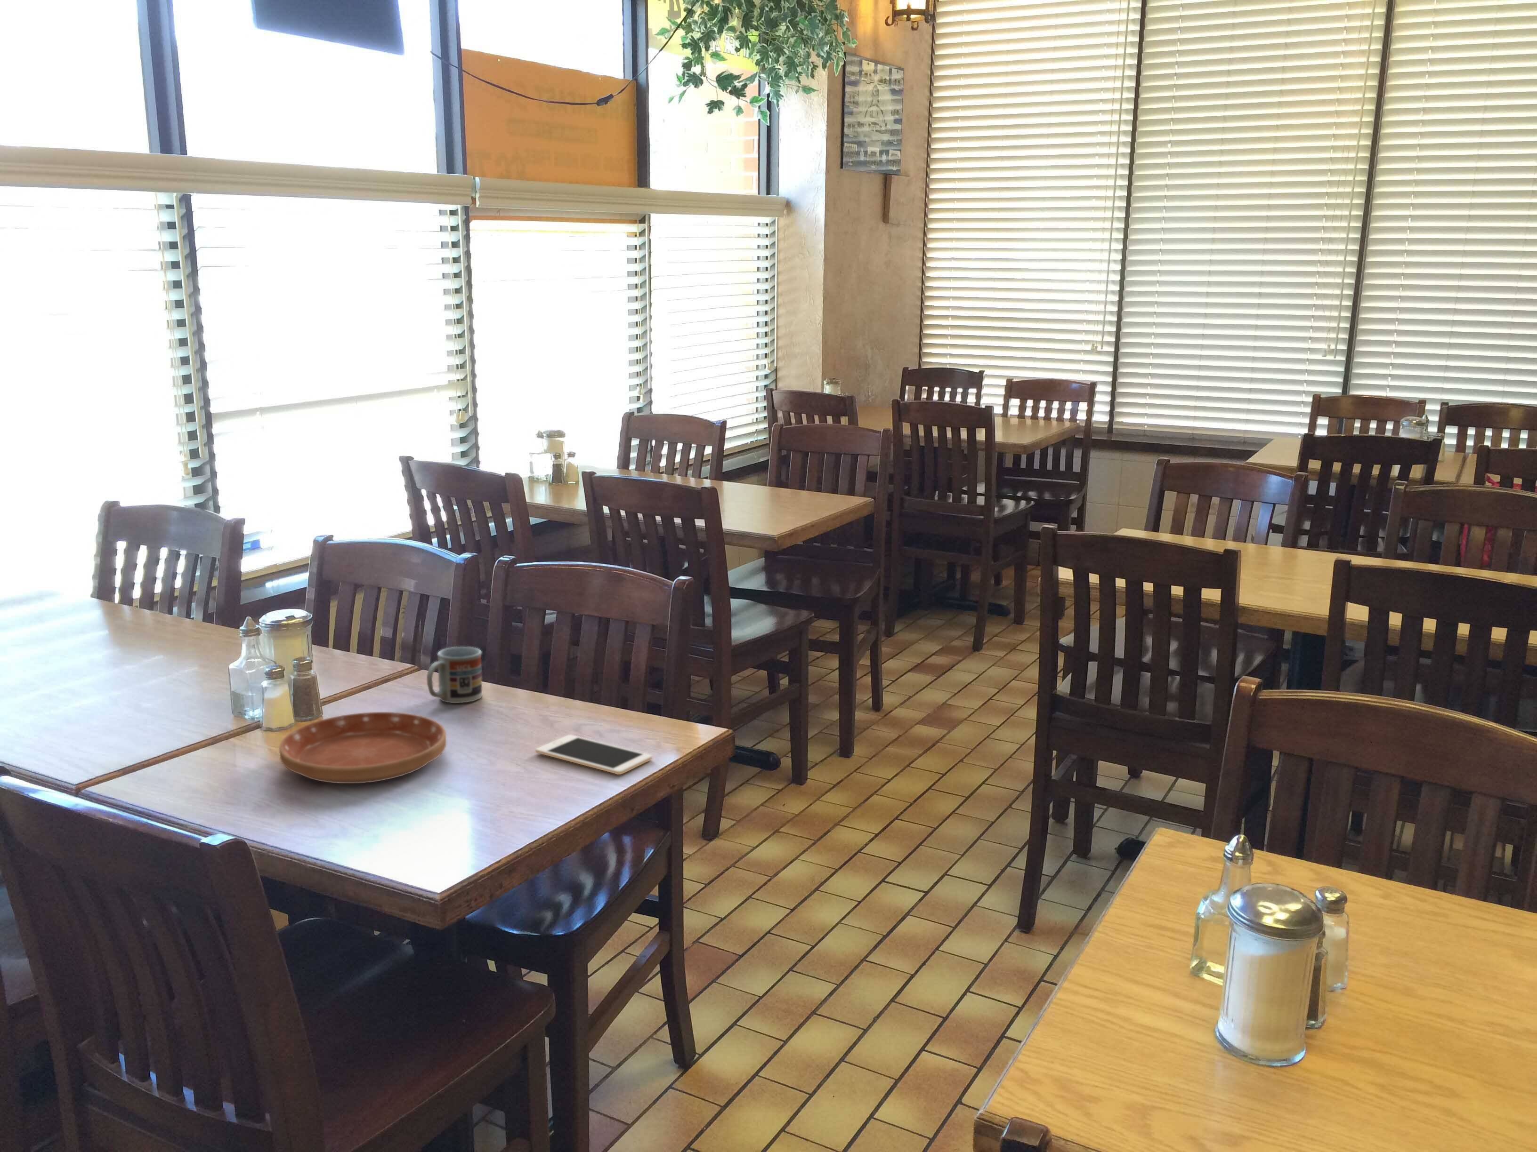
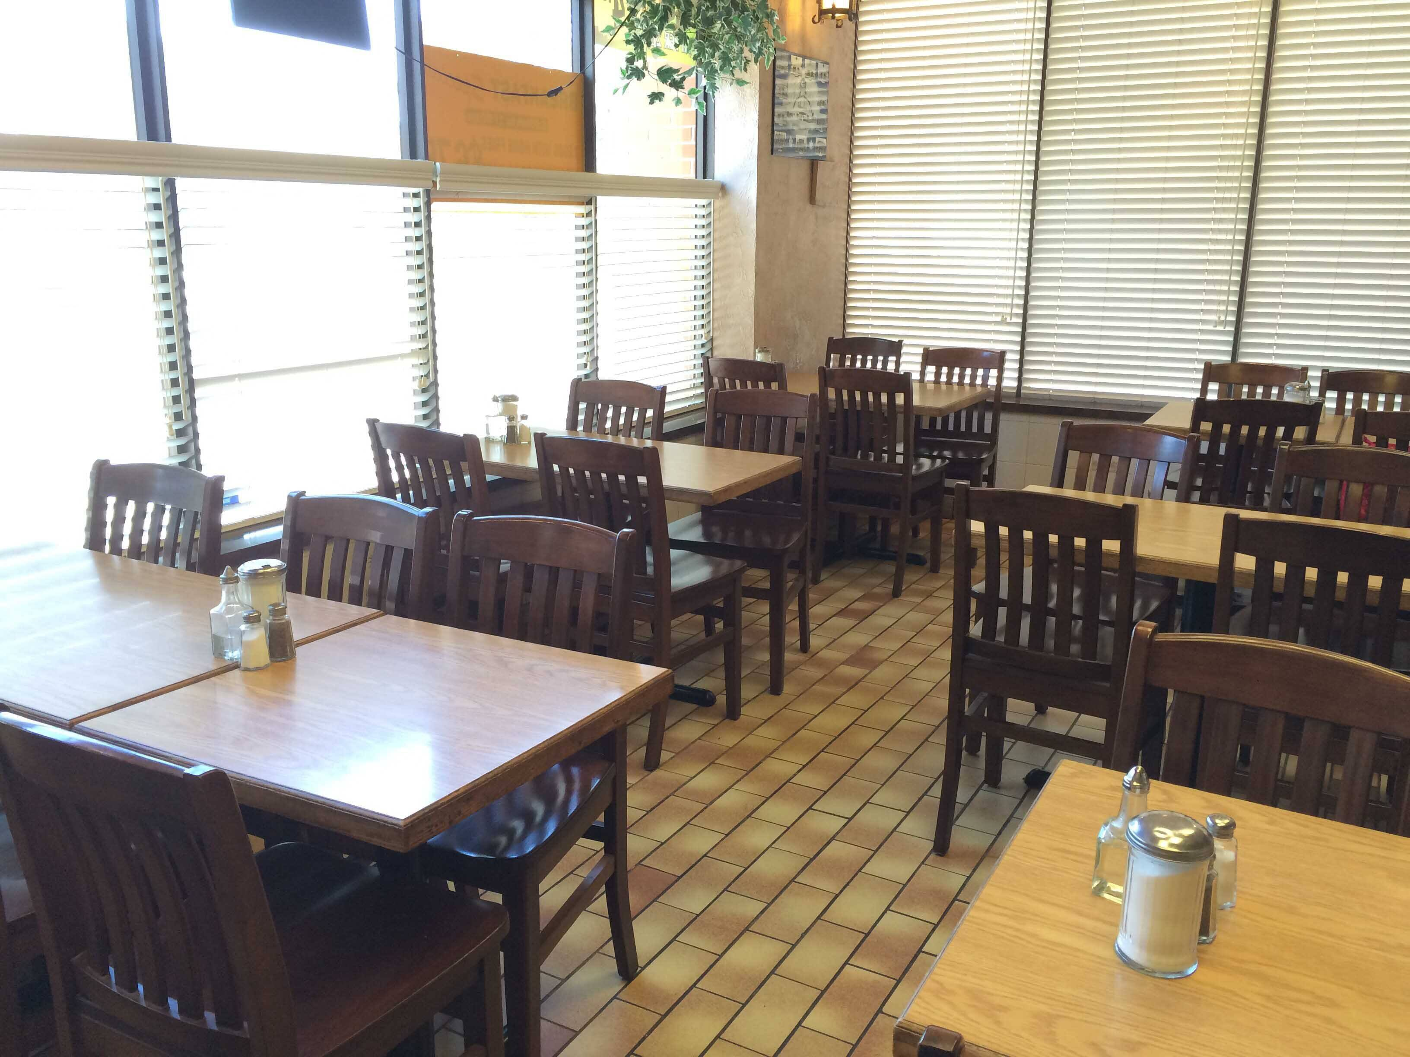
- cell phone [535,735,652,774]
- cup [426,646,483,703]
- saucer [278,712,447,784]
